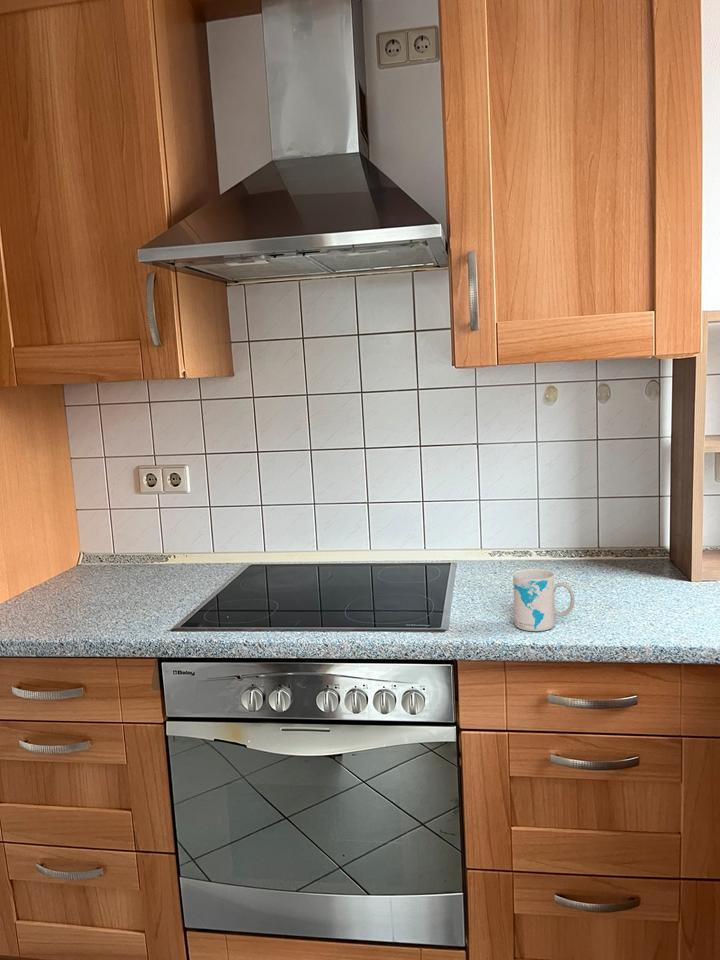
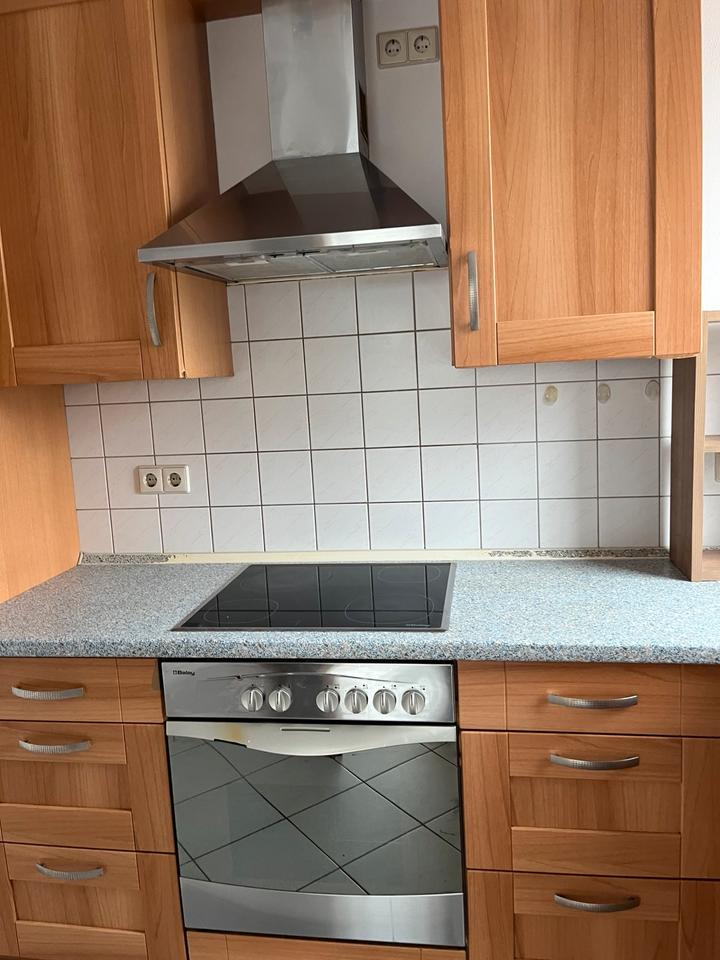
- mug [512,568,576,632]
